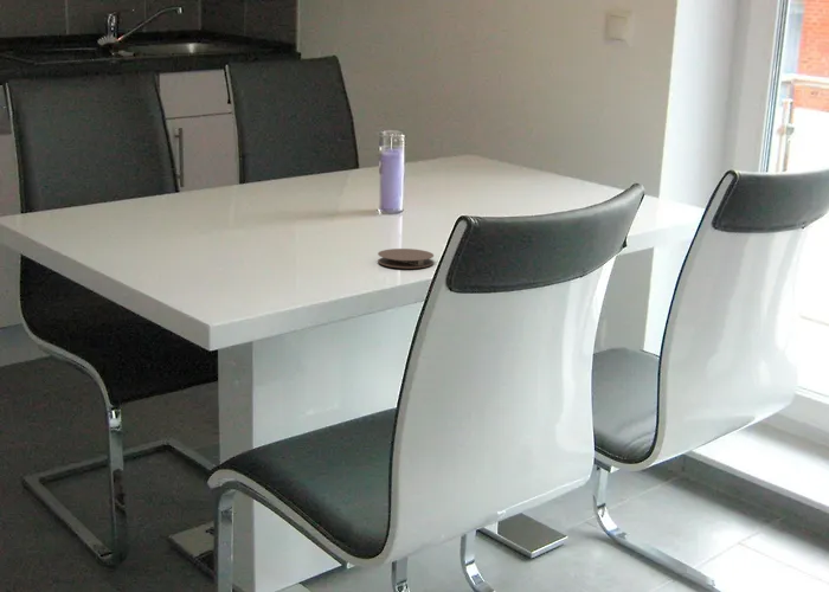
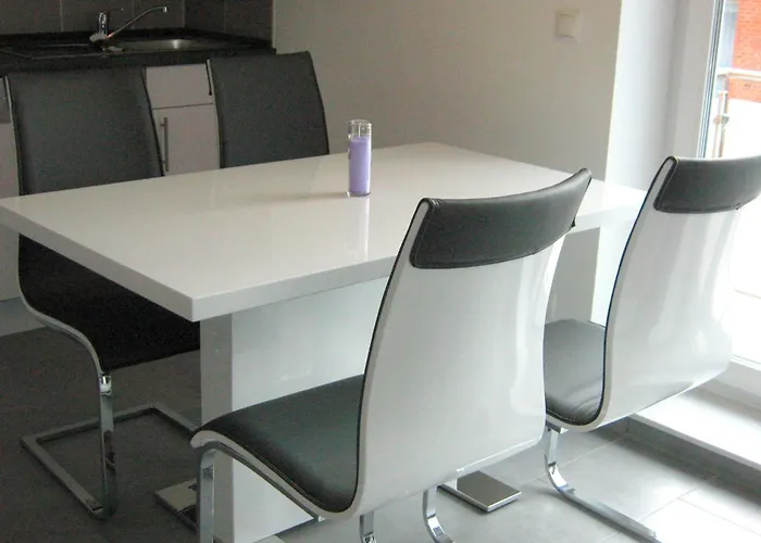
- coaster [377,247,435,269]
